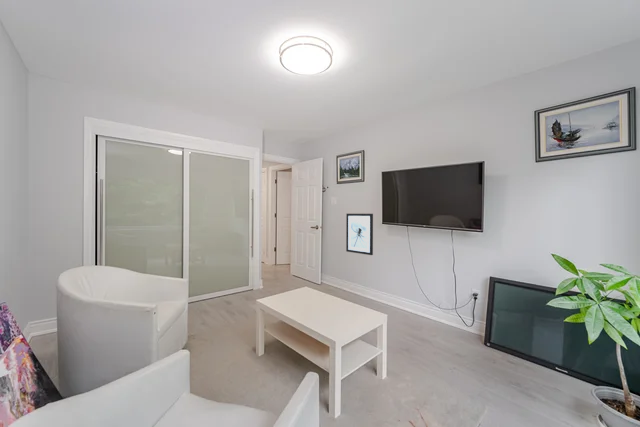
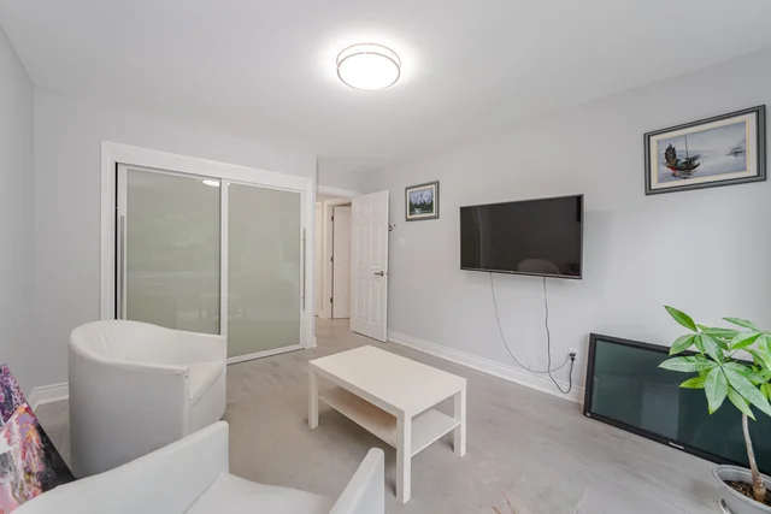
- wall art [345,213,374,256]
